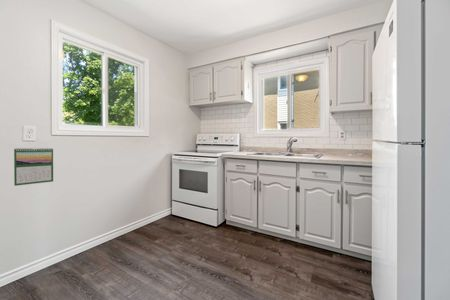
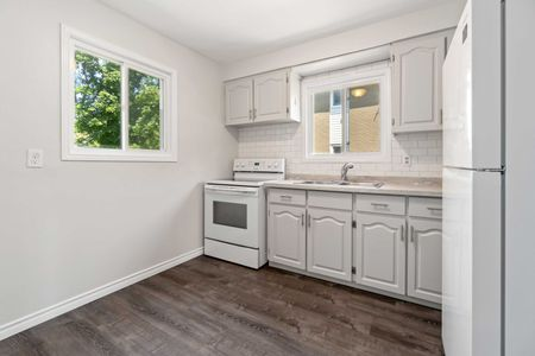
- calendar [13,146,54,187]
